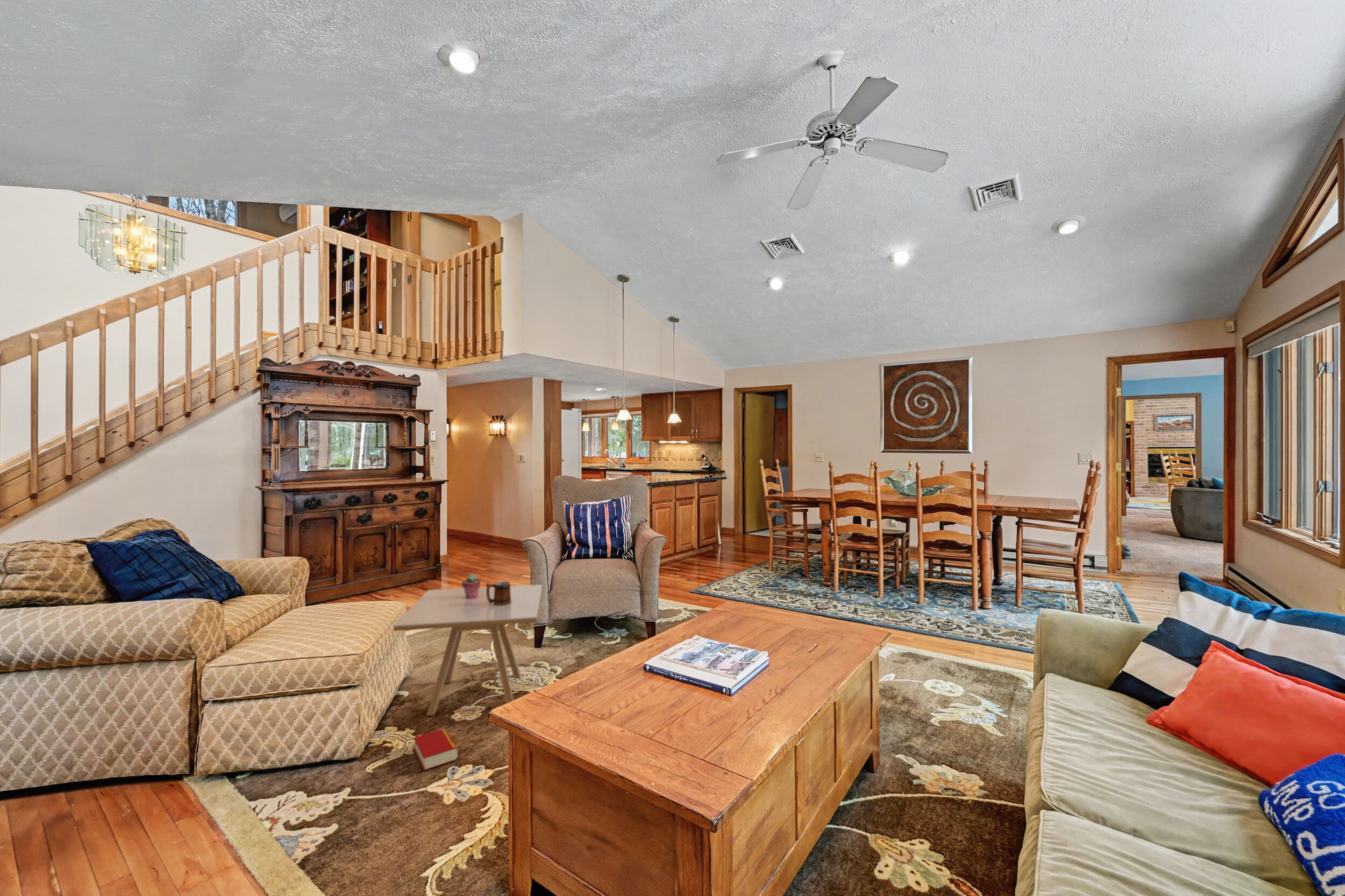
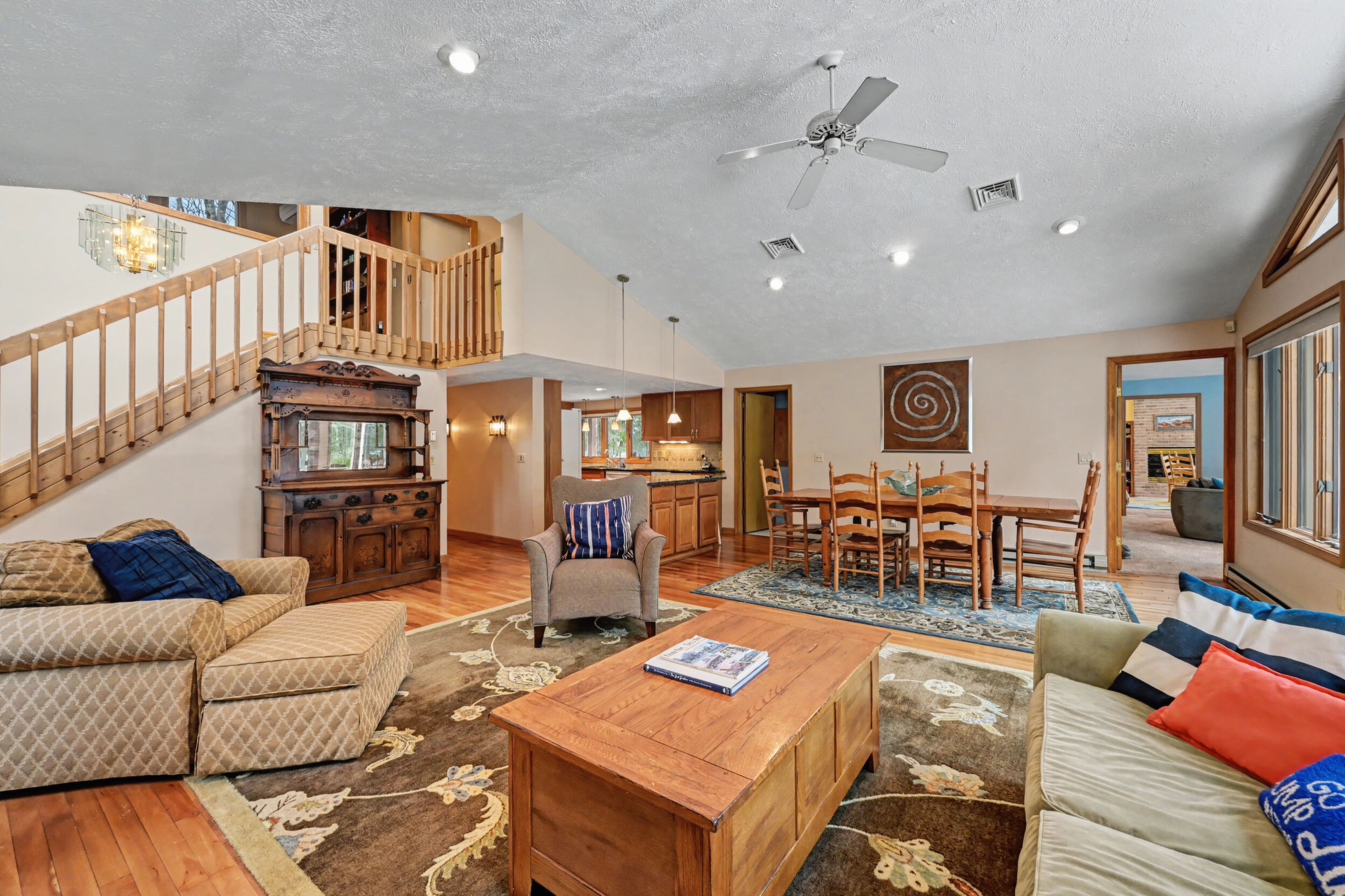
- potted succulent [461,573,481,599]
- side table [393,584,543,717]
- book [413,728,459,772]
- mug [485,581,511,606]
